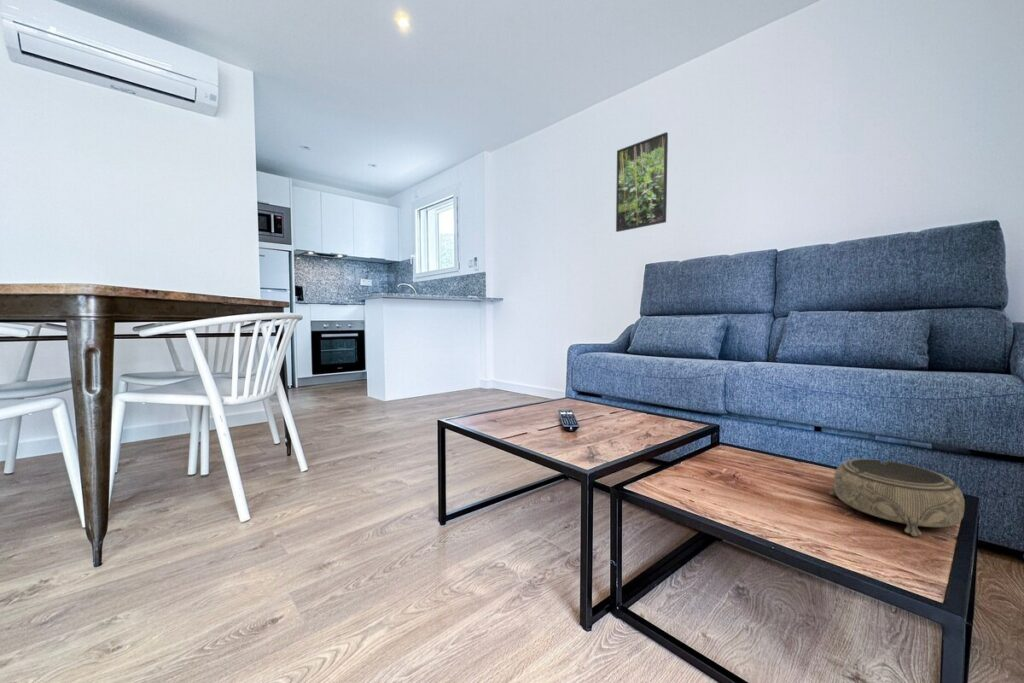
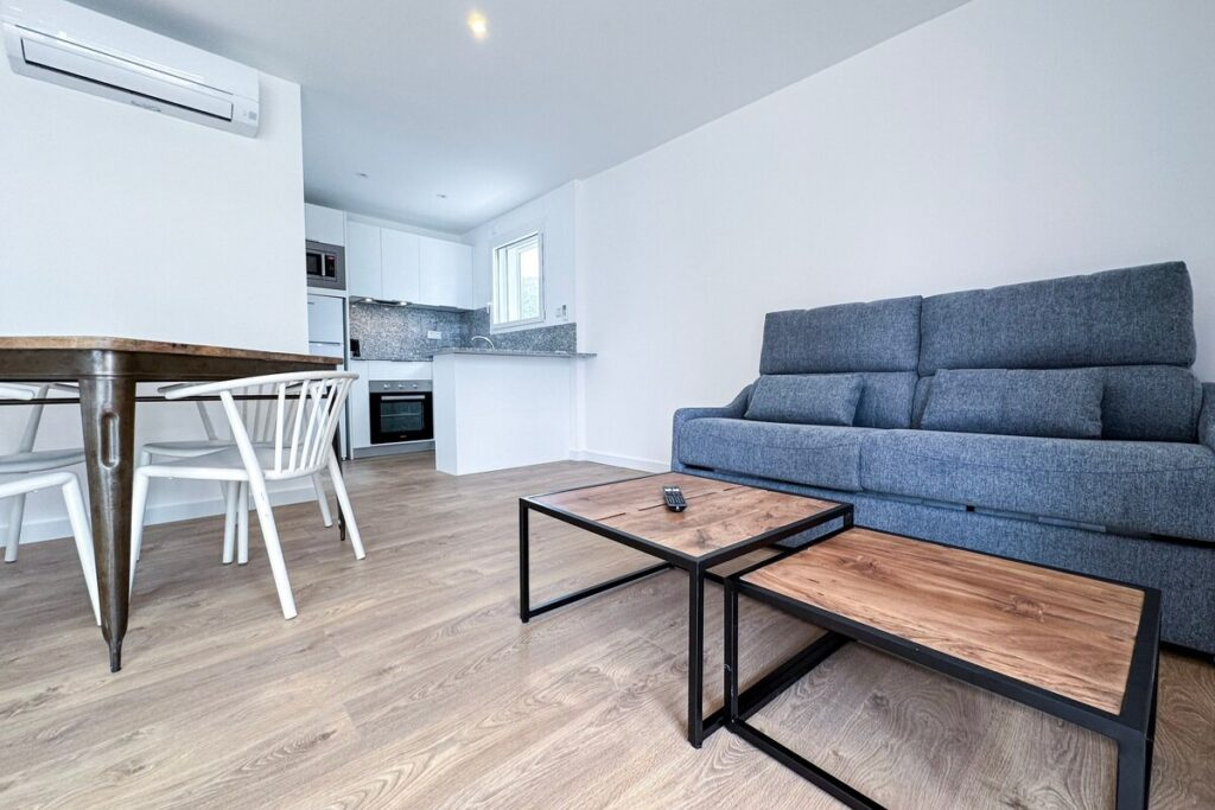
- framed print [615,131,669,233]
- decorative bowl [828,458,966,537]
